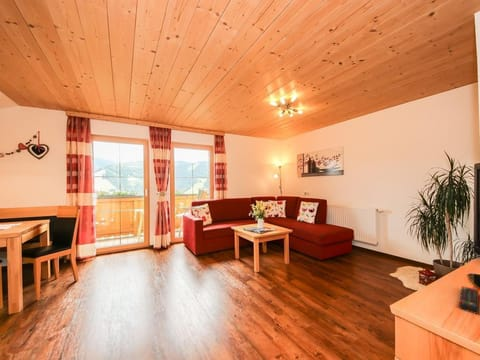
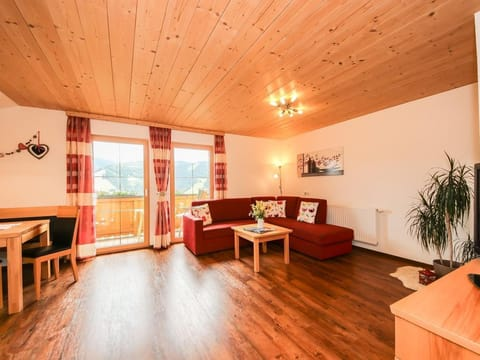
- remote control [458,285,480,315]
